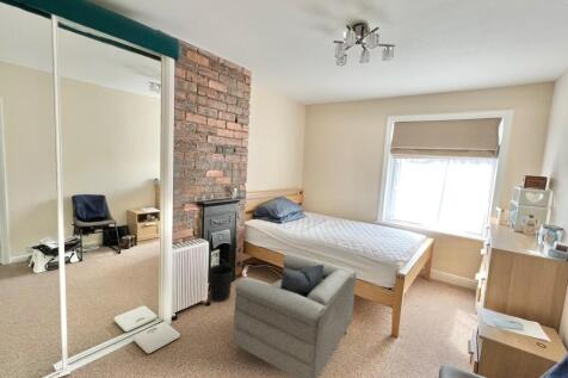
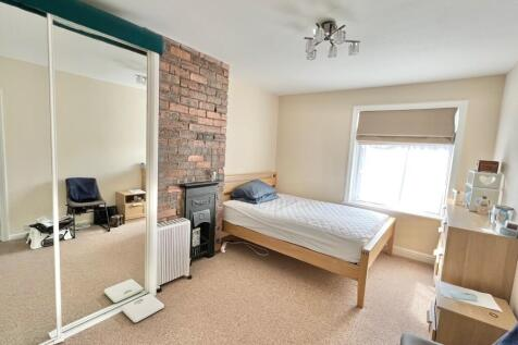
- armchair [231,253,357,378]
- wastebasket [208,264,235,303]
